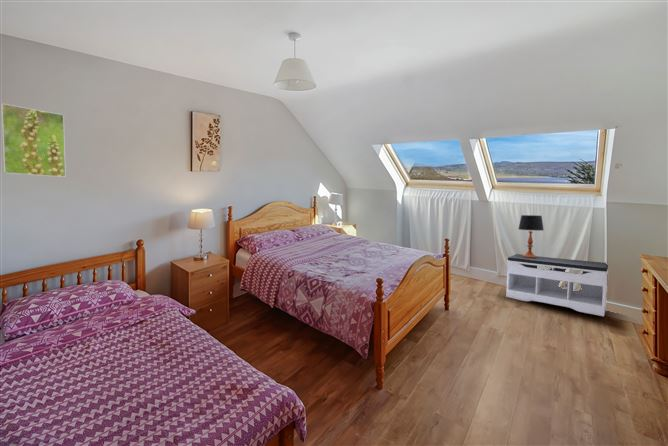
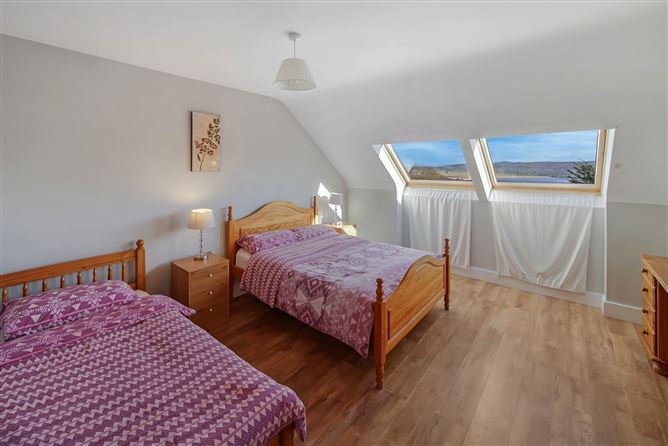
- table lamp [518,214,545,258]
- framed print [0,102,67,178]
- bench [505,253,609,317]
